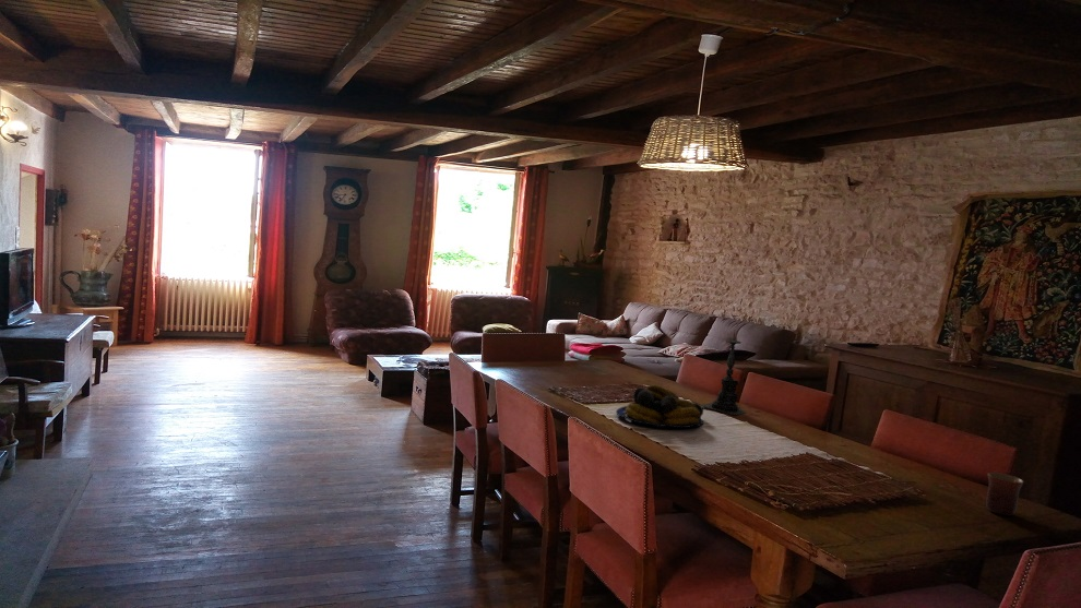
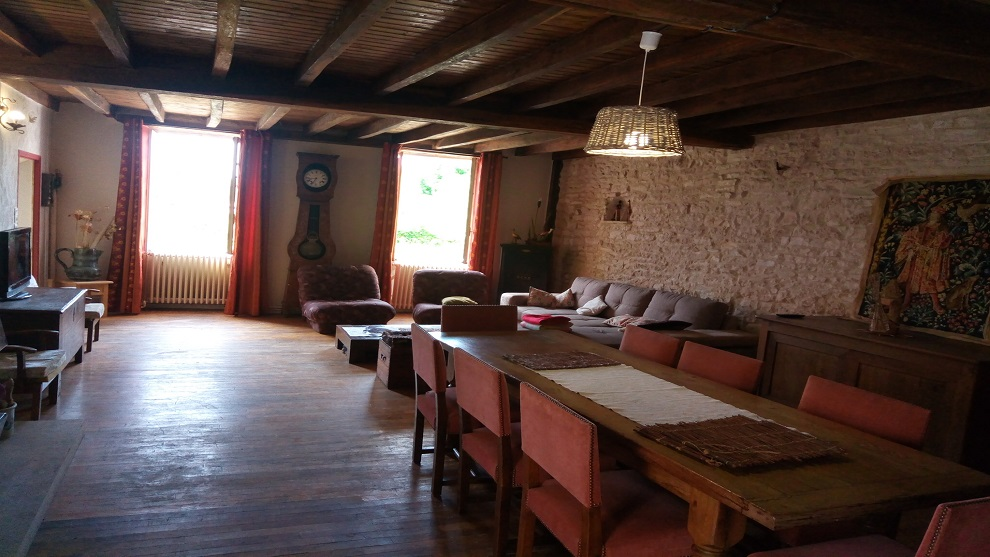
- candle holder [700,331,747,416]
- mug [985,472,1025,516]
- fruit bowl [615,384,704,429]
